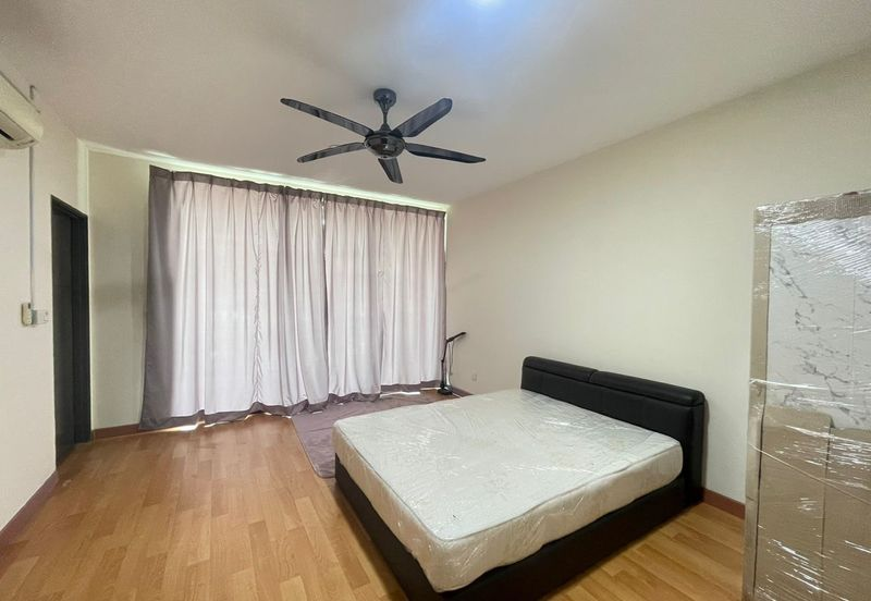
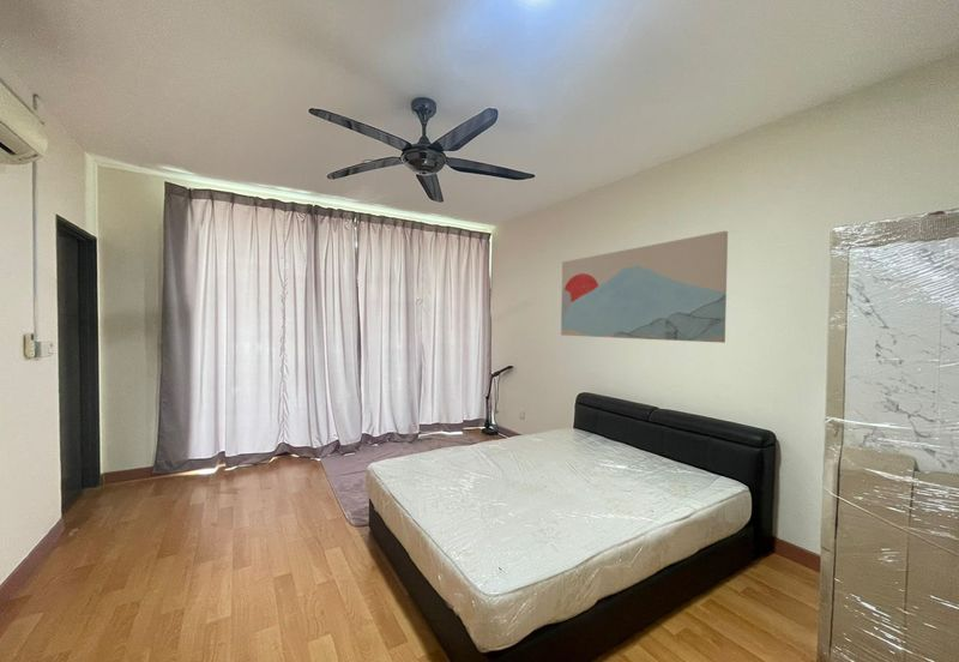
+ wall art [560,230,729,344]
